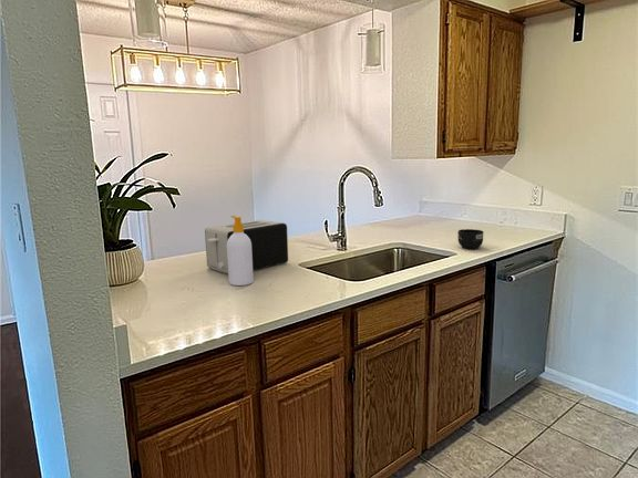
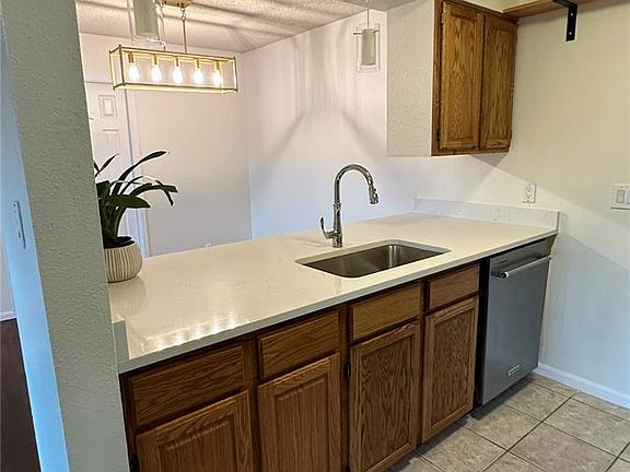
- mug [456,228,484,250]
- toaster [204,219,289,274]
- soap bottle [227,215,255,287]
